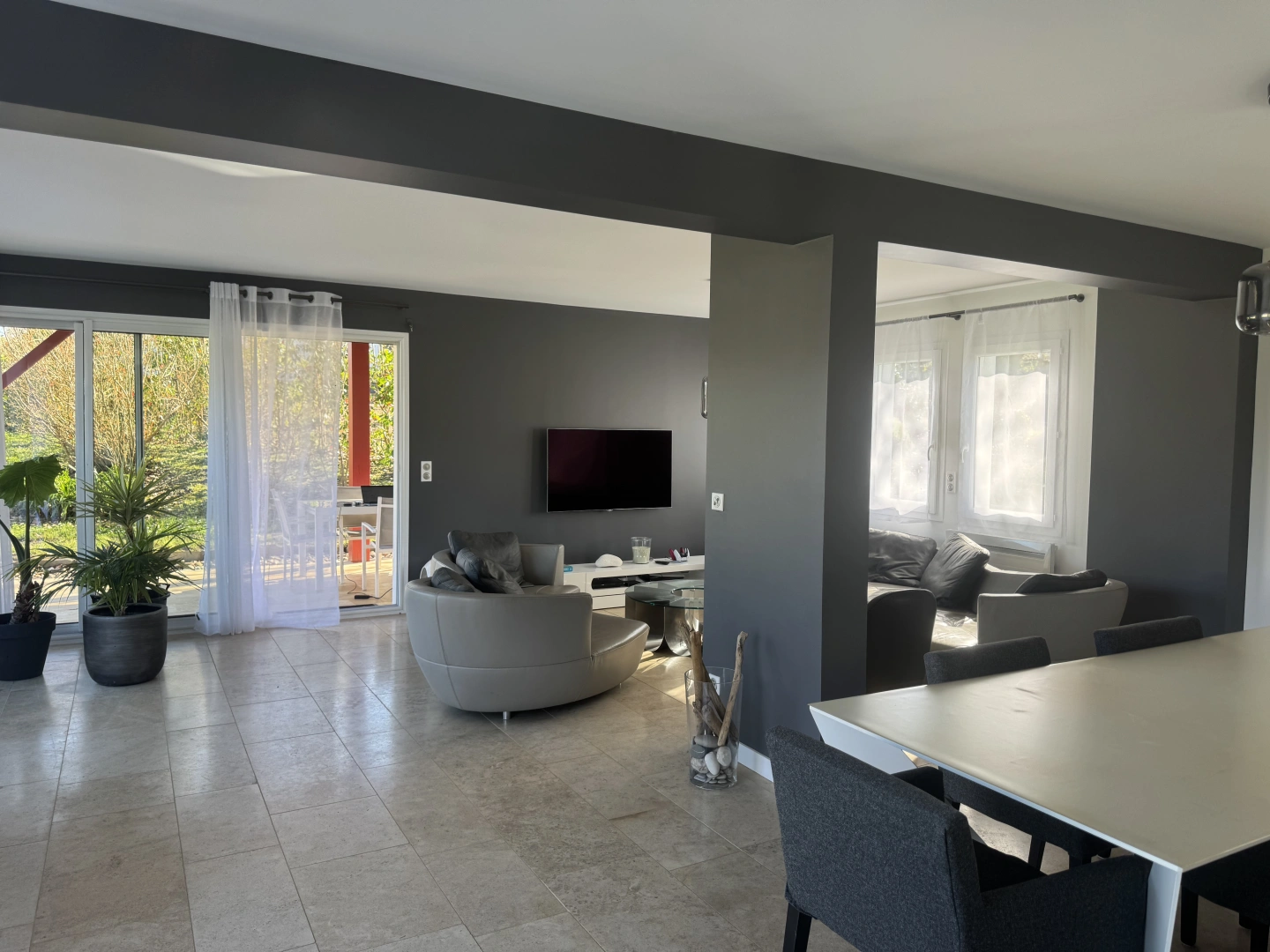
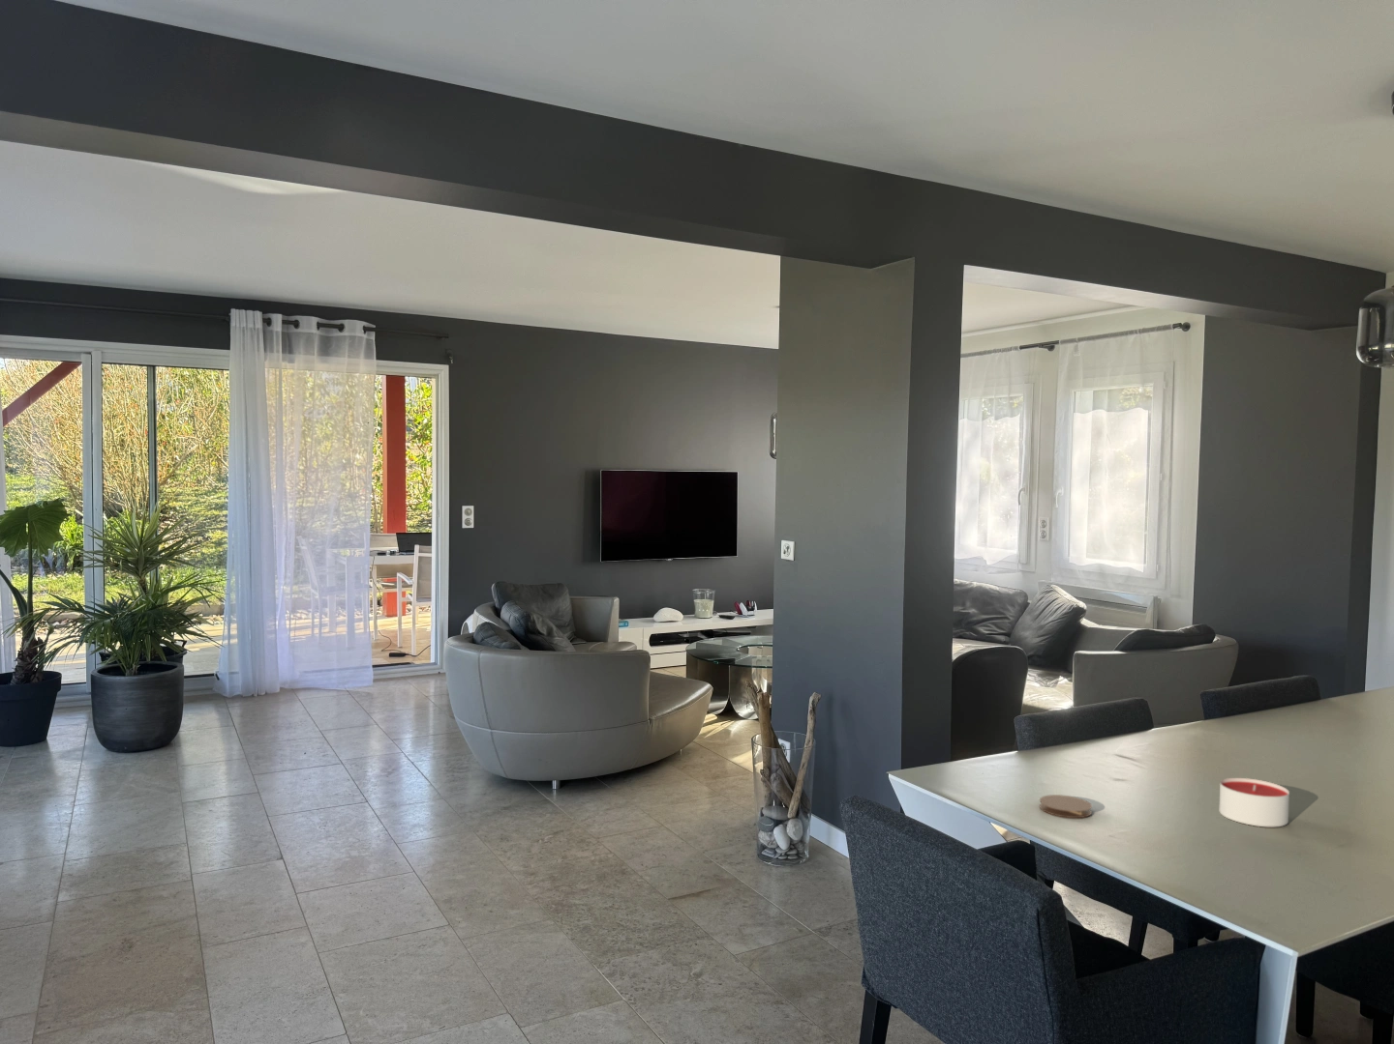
+ candle [1218,778,1291,828]
+ coaster [1038,794,1093,819]
